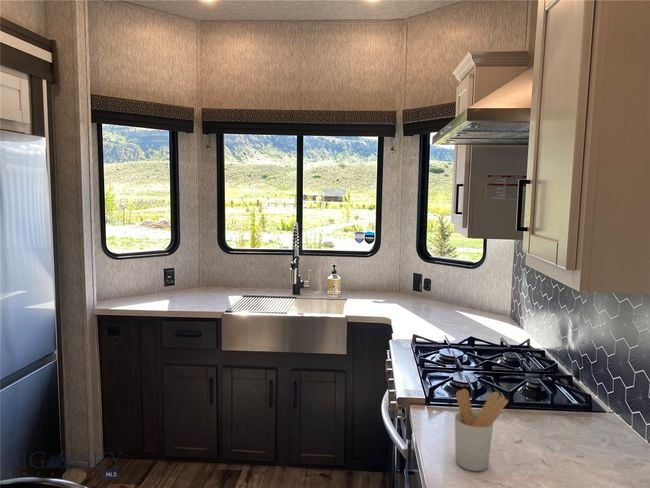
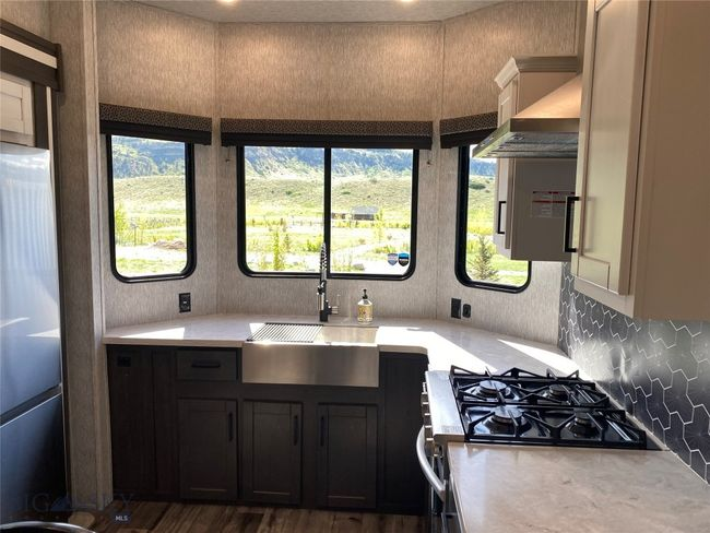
- utensil holder [454,388,509,472]
